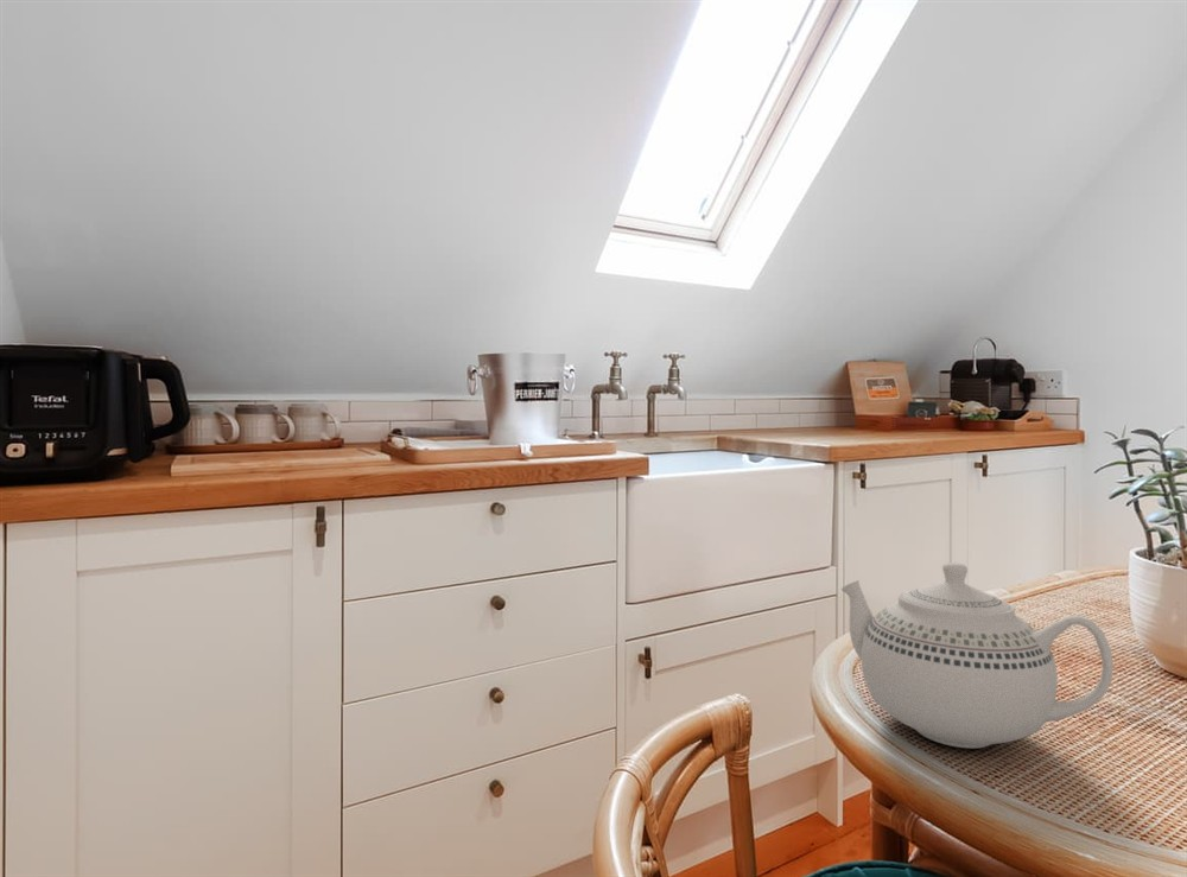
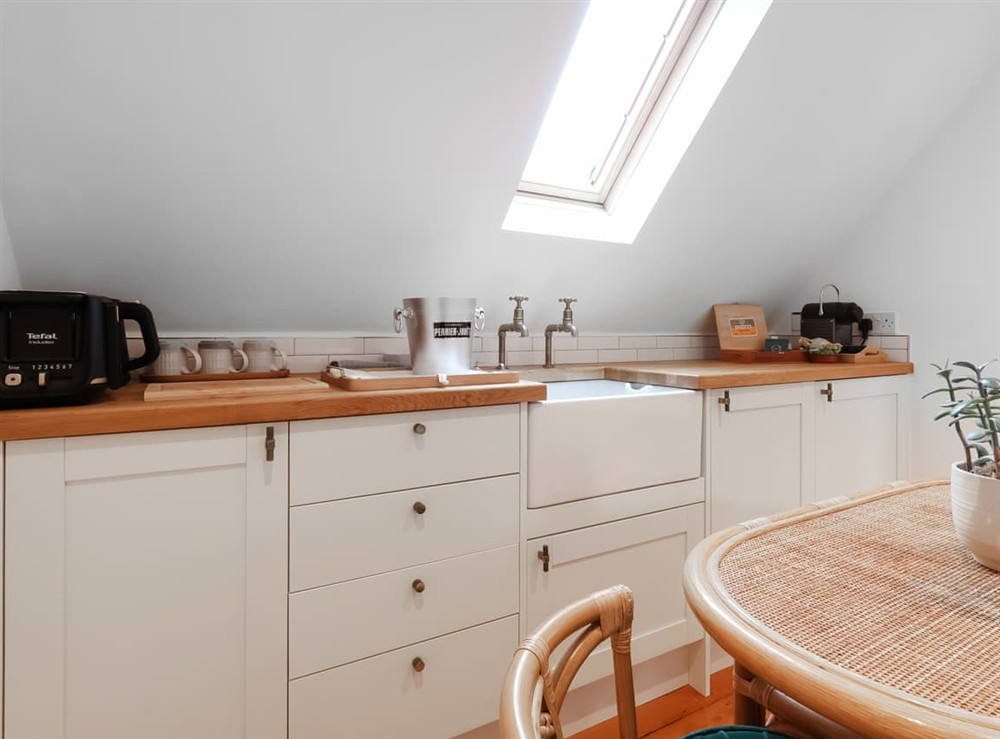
- teapot [840,561,1115,749]
